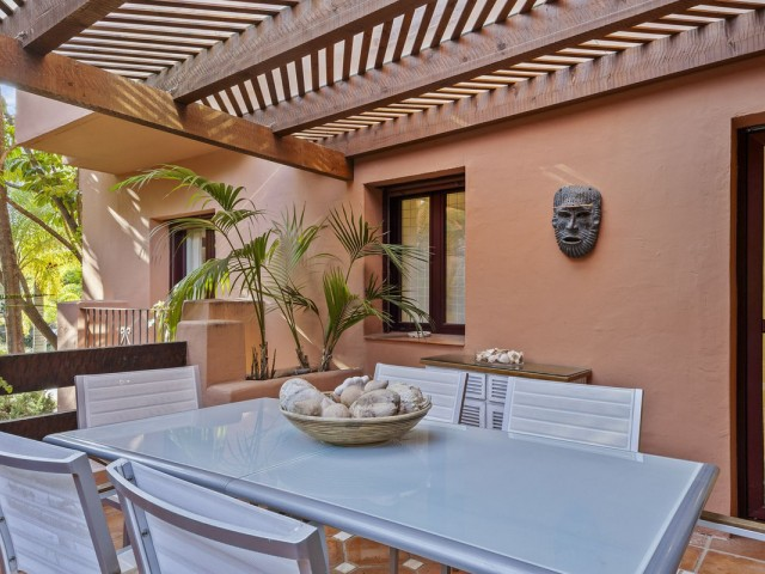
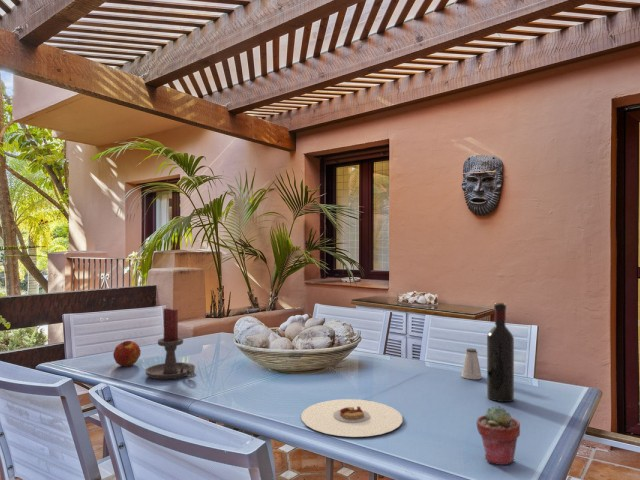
+ plate [300,398,403,438]
+ potted succulent [476,405,521,466]
+ candle holder [144,308,196,380]
+ wine bottle [486,302,515,403]
+ saltshaker [460,347,483,380]
+ apple [112,340,142,367]
